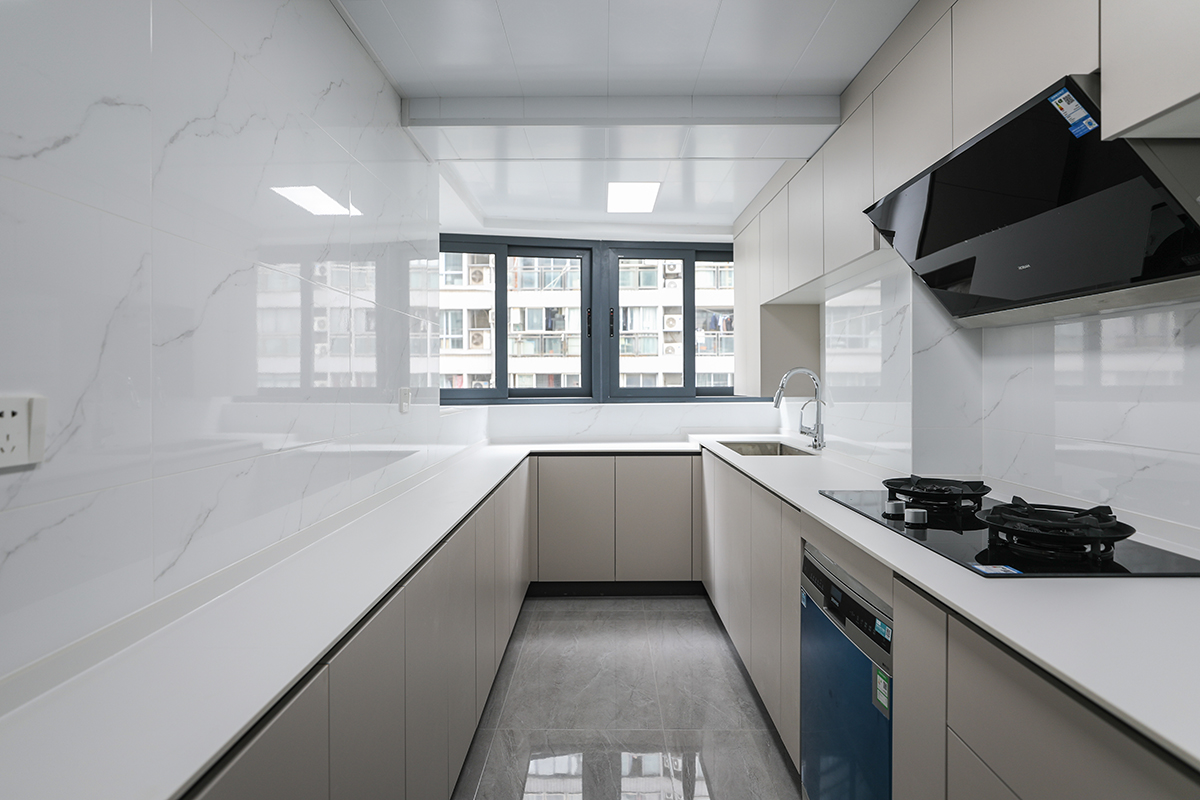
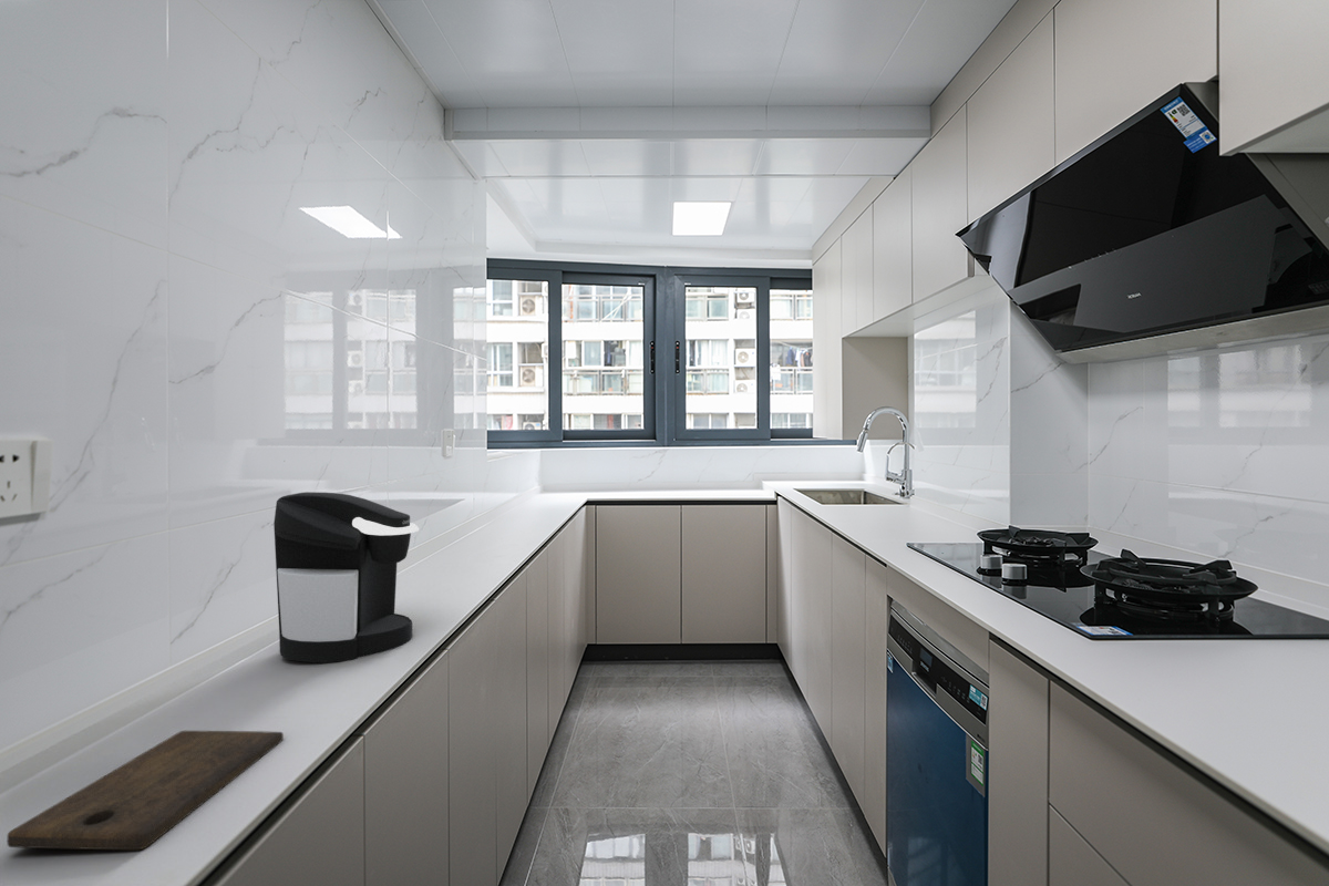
+ cutting board [7,730,285,851]
+ coffee maker [272,491,420,663]
